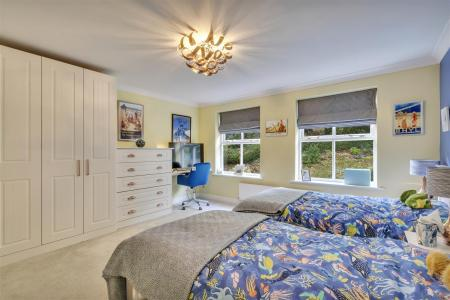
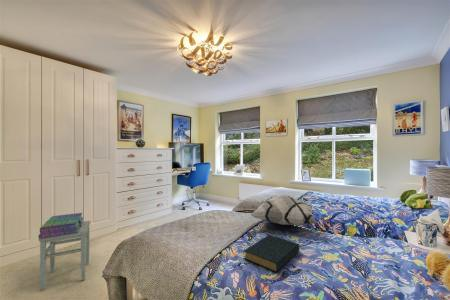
+ stool [38,220,91,291]
+ stack of books [37,212,84,240]
+ hardback book [243,234,300,273]
+ decorative pillow [250,194,319,226]
